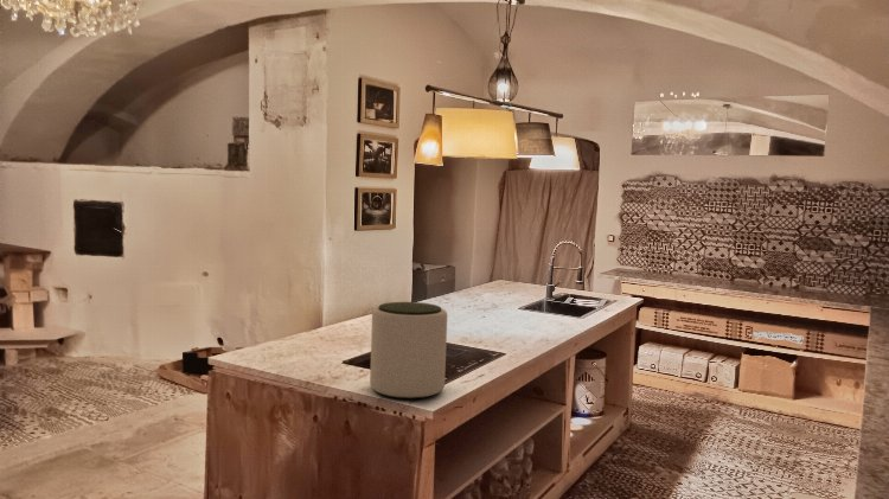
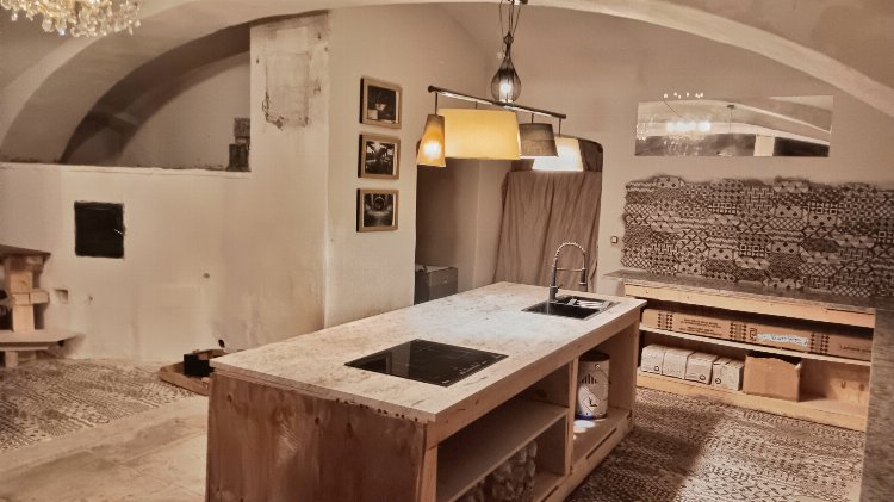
- plant pot [369,301,448,399]
